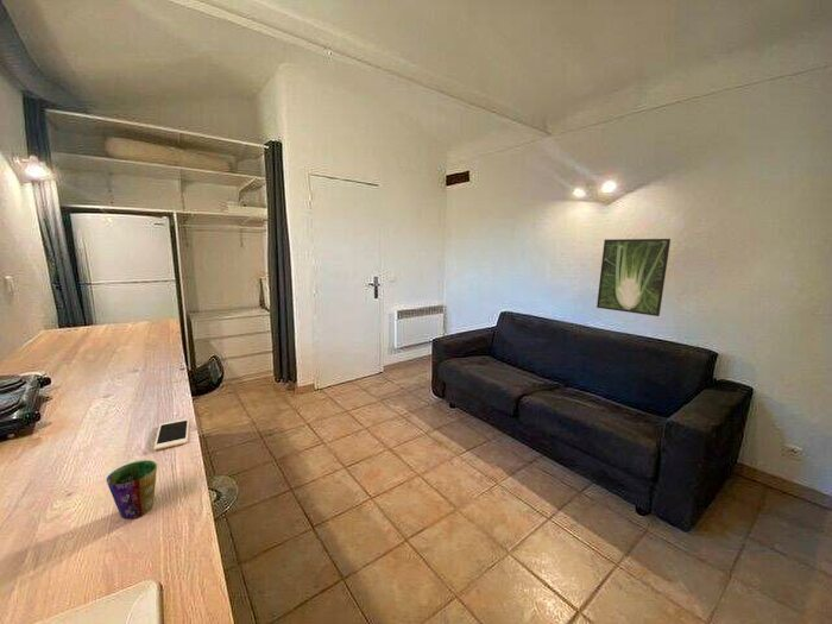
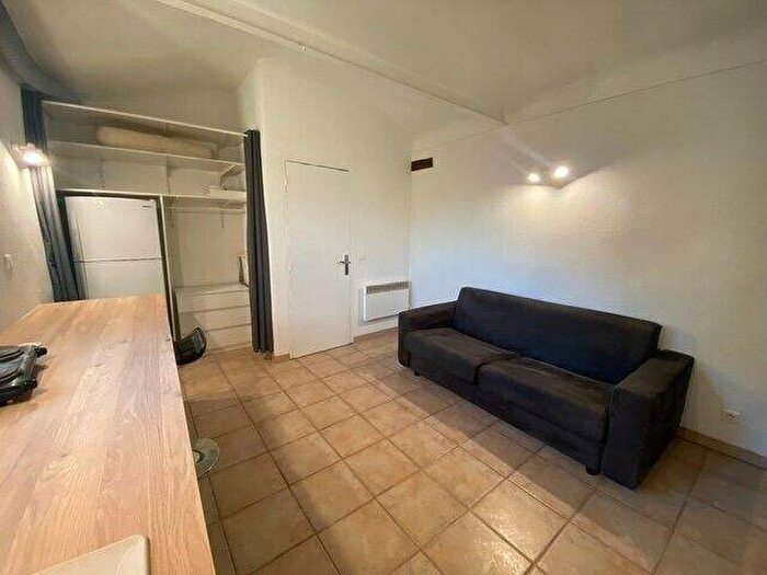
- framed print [595,238,672,317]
- cup [105,459,158,521]
- cell phone [153,417,190,450]
